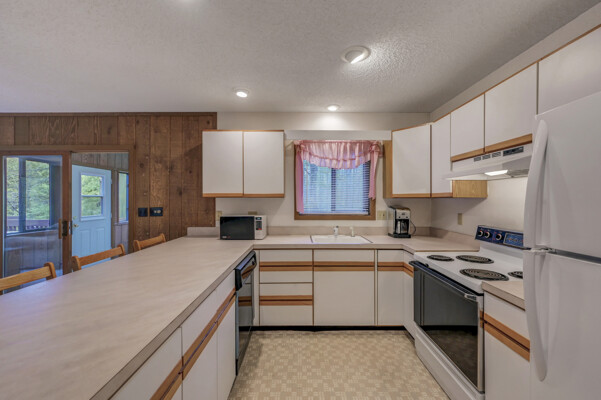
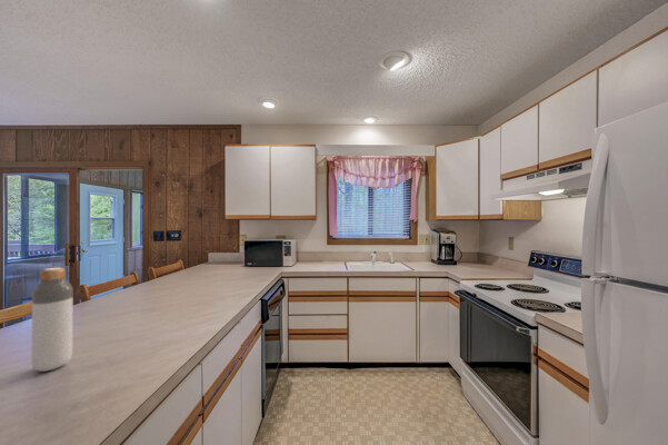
+ bottle [31,267,73,373]
